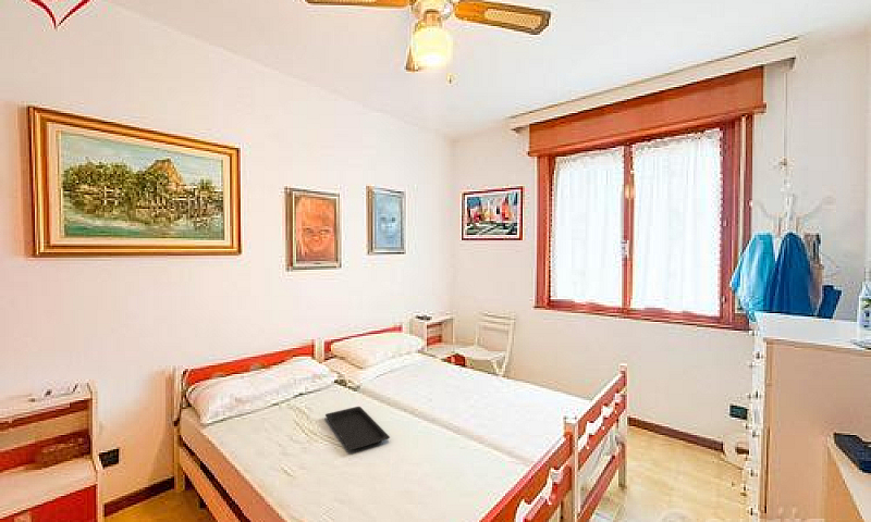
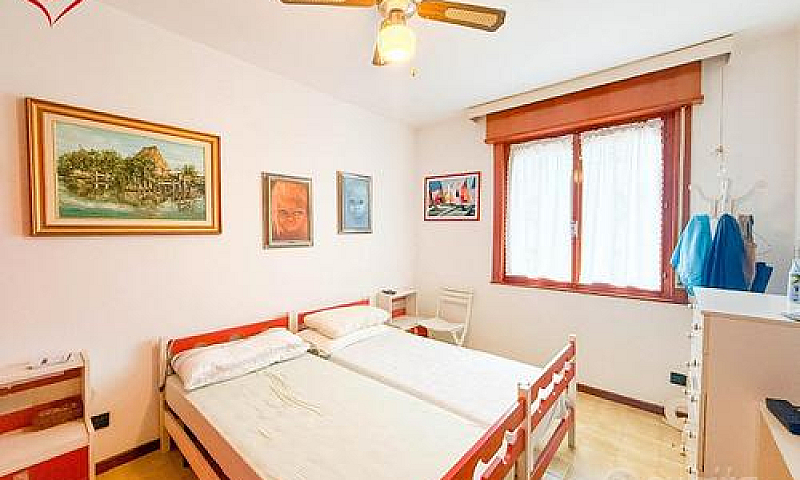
- serving tray [324,406,391,450]
